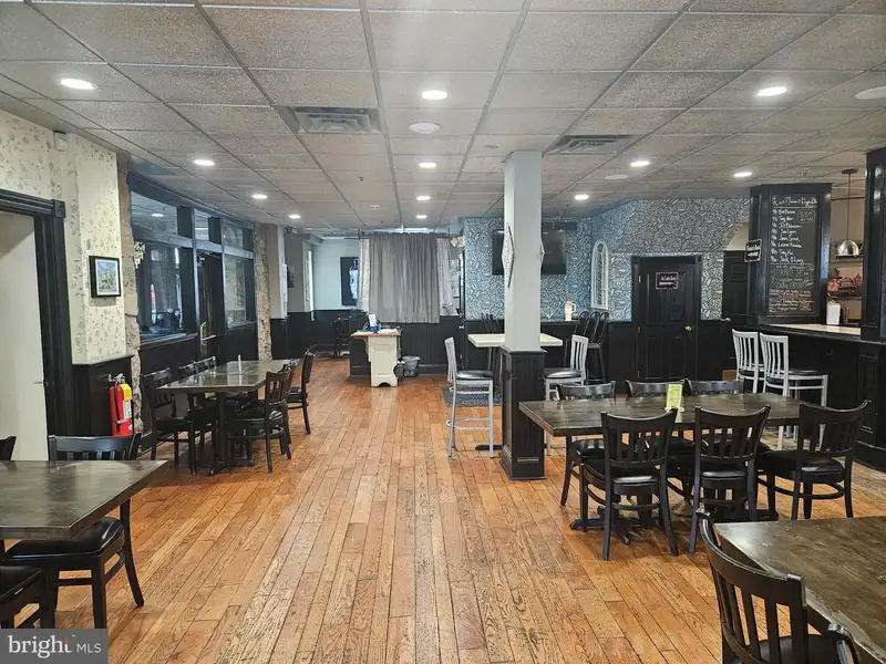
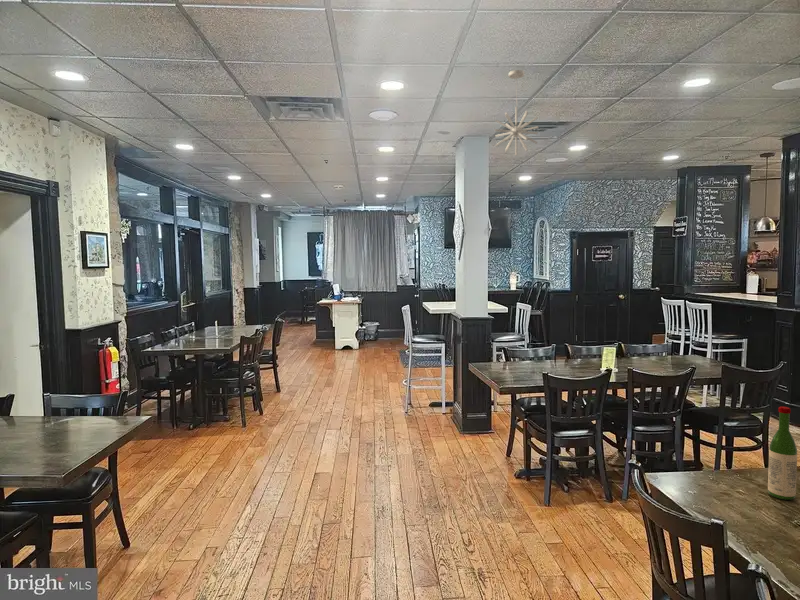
+ wine bottle [767,406,798,501]
+ pendant light [494,69,540,156]
